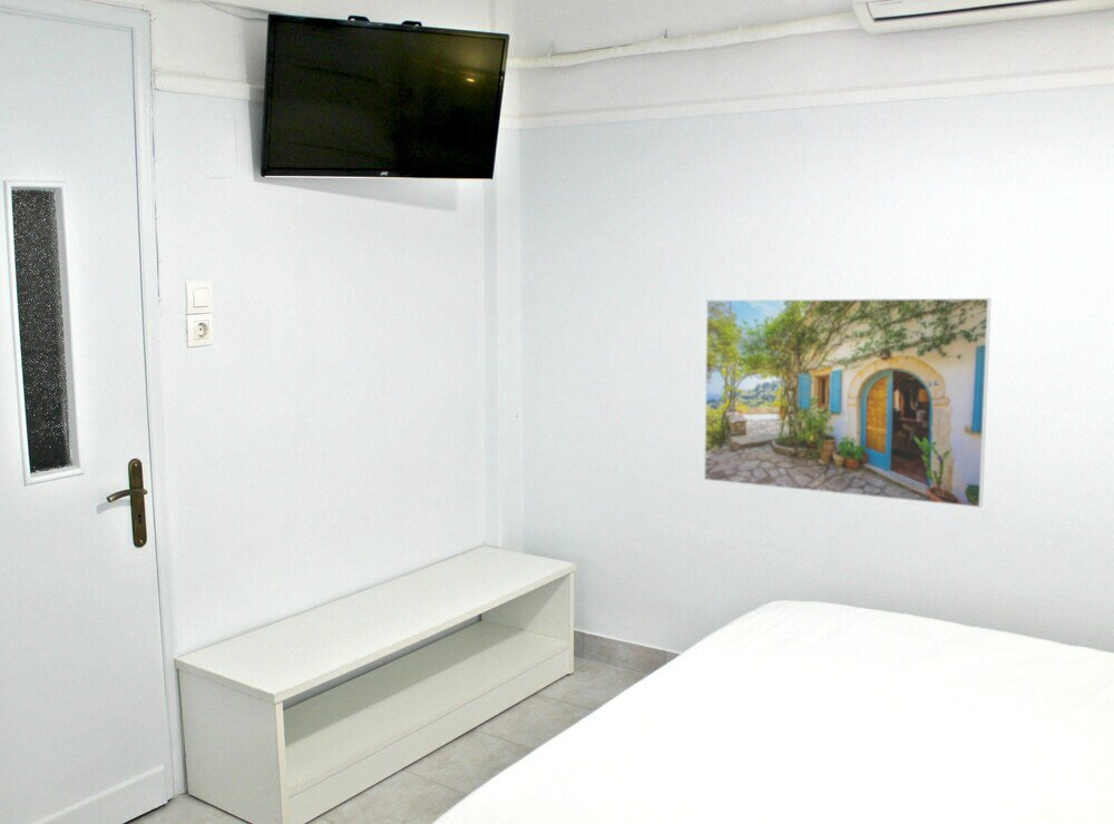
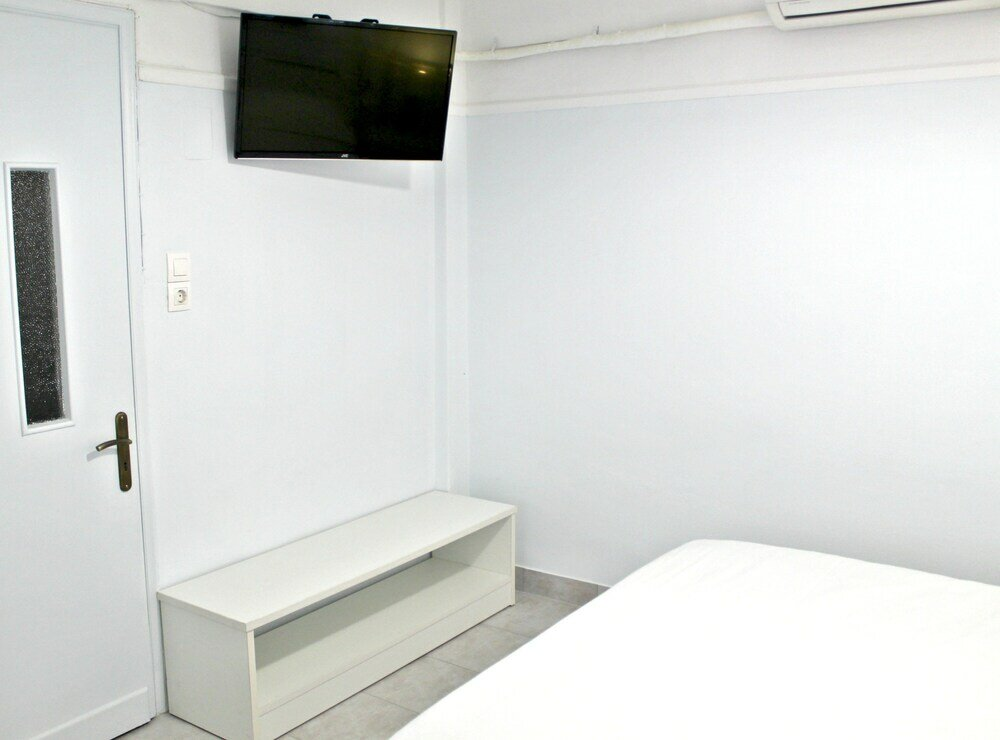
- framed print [703,297,993,509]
